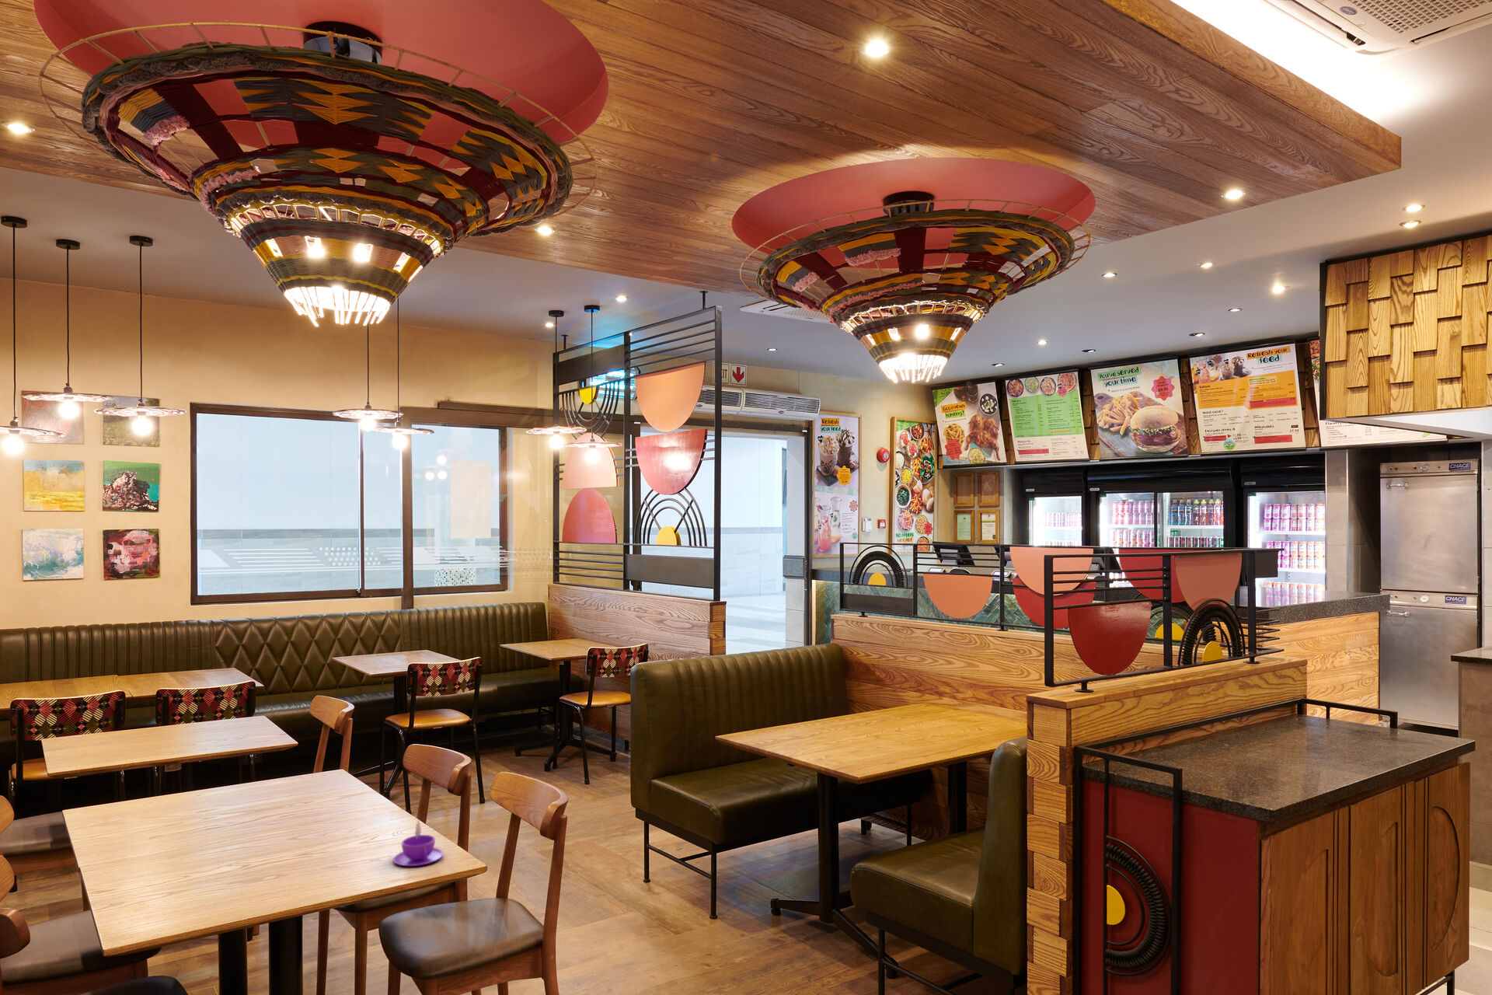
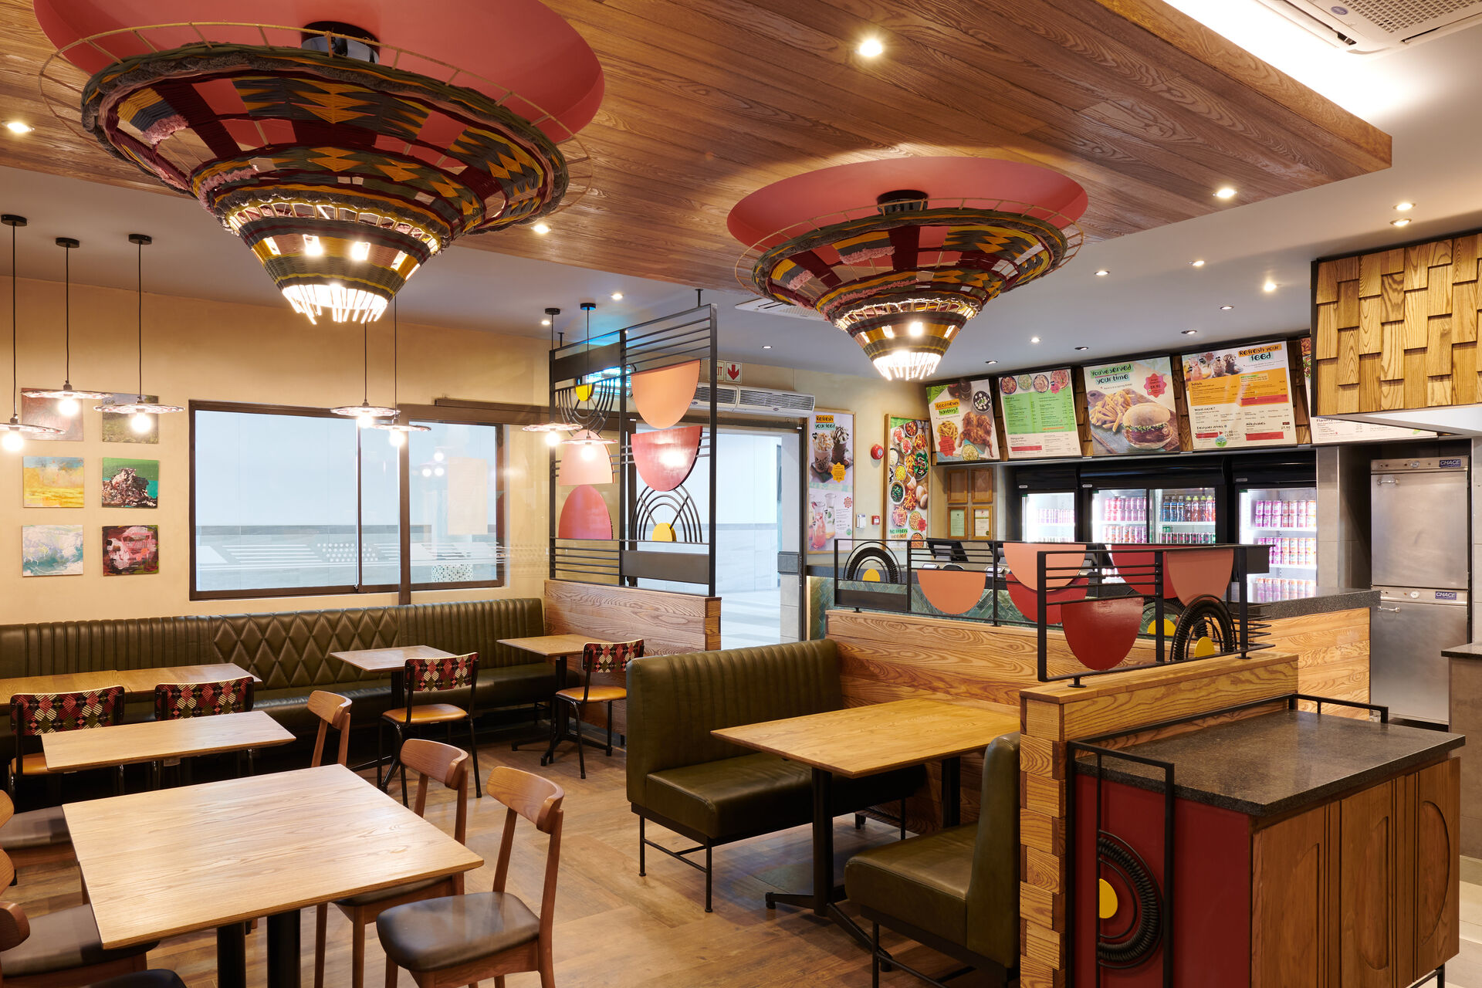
- coffee cup [392,818,444,866]
